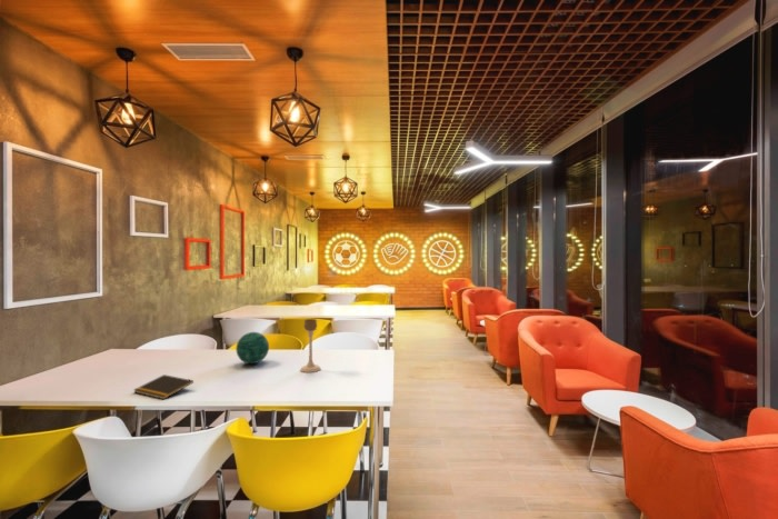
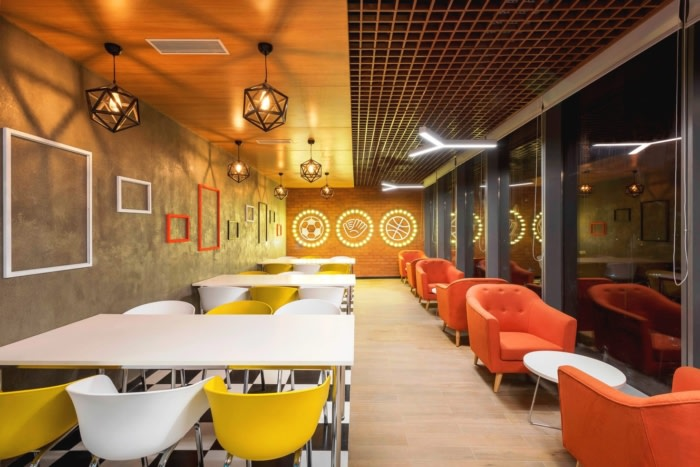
- candle holder [299,318,322,373]
- decorative orb [235,331,270,365]
- notepad [132,373,194,400]
